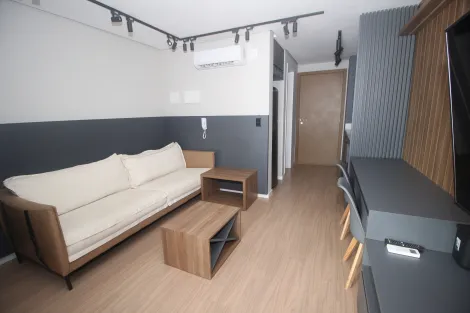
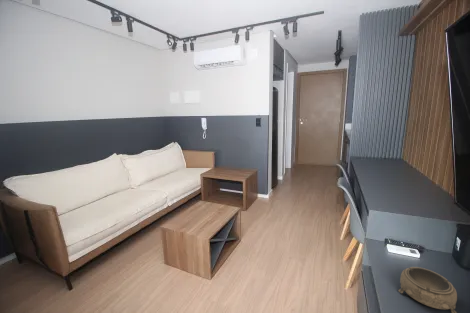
+ decorative bowl [398,266,458,313]
